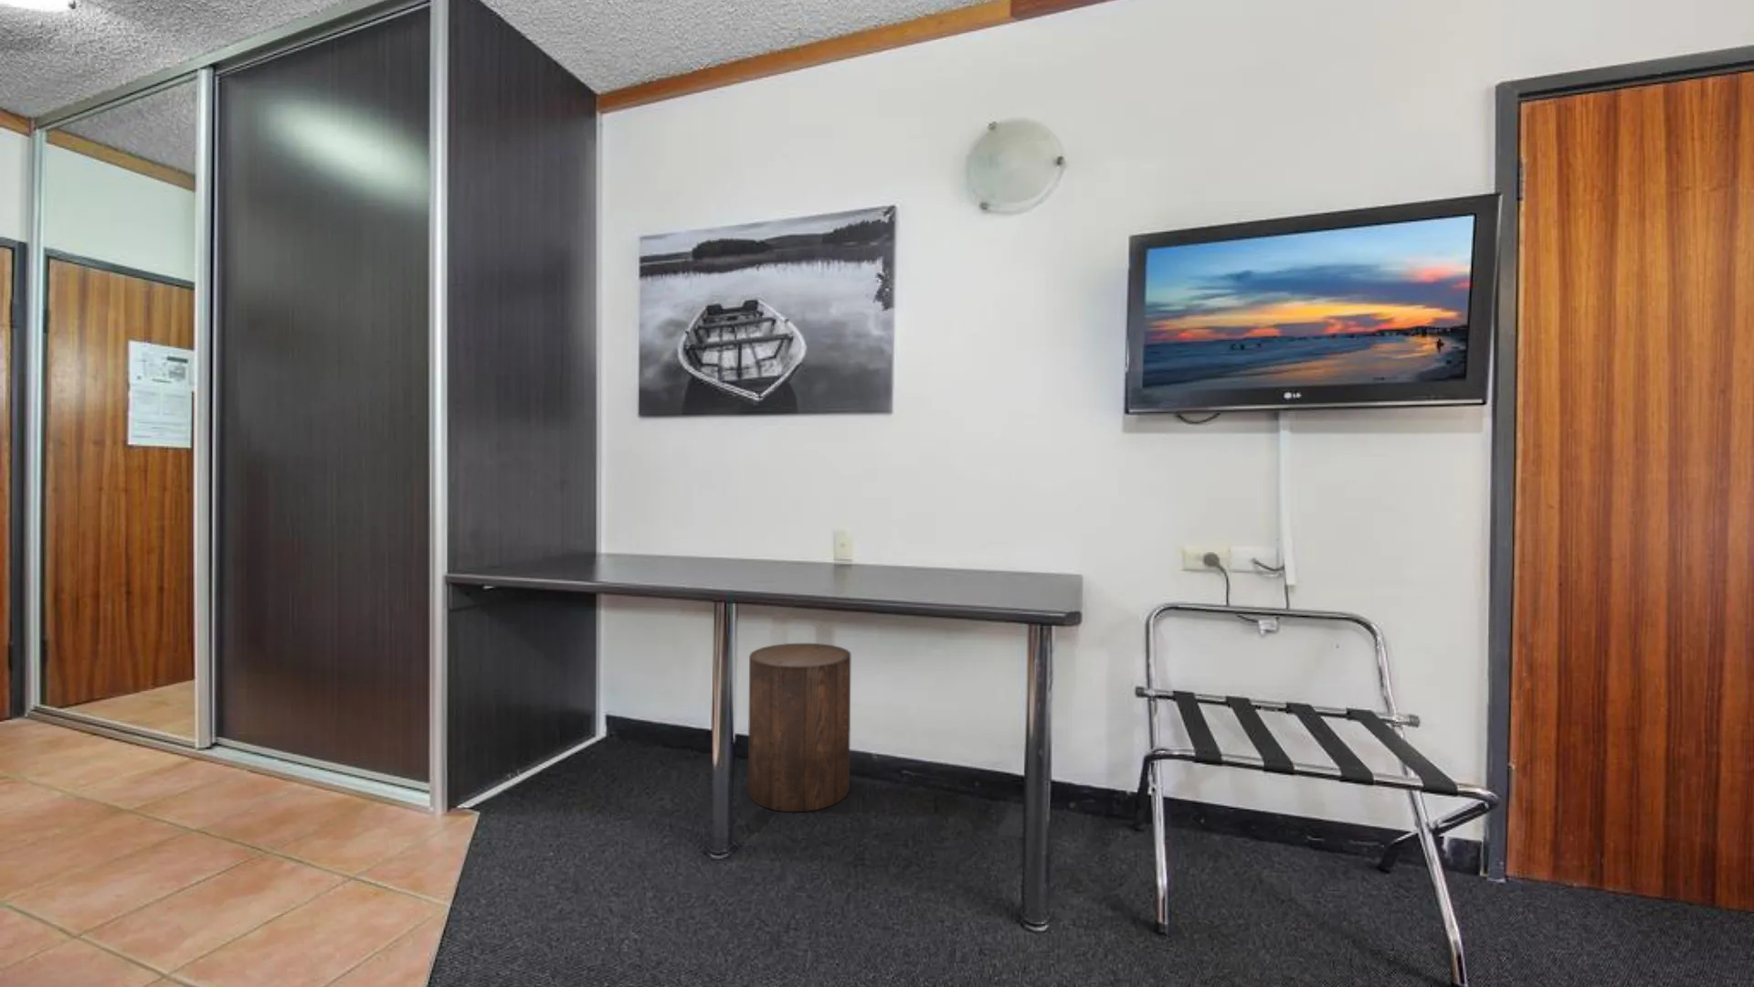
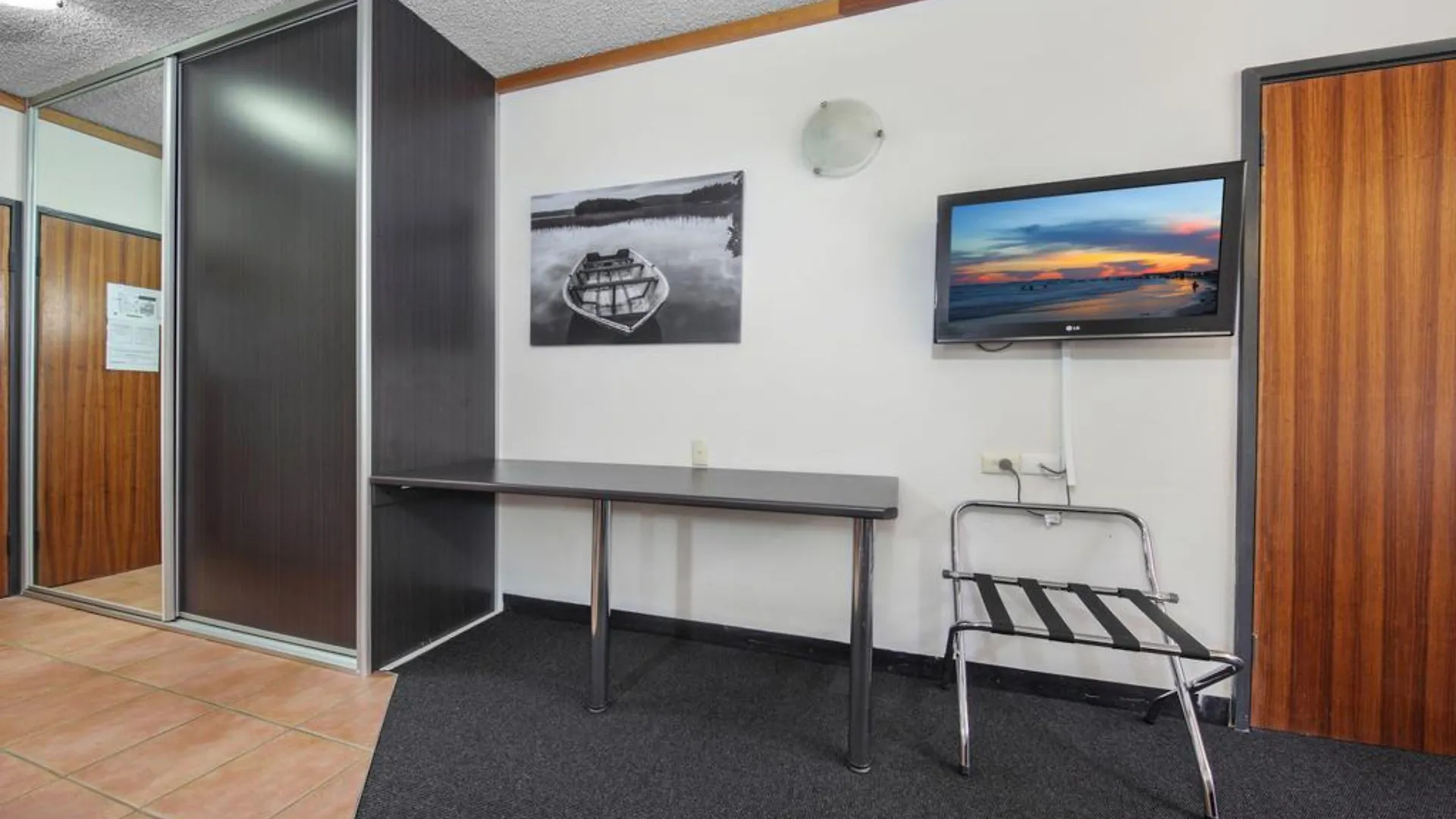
- stool [747,642,852,812]
